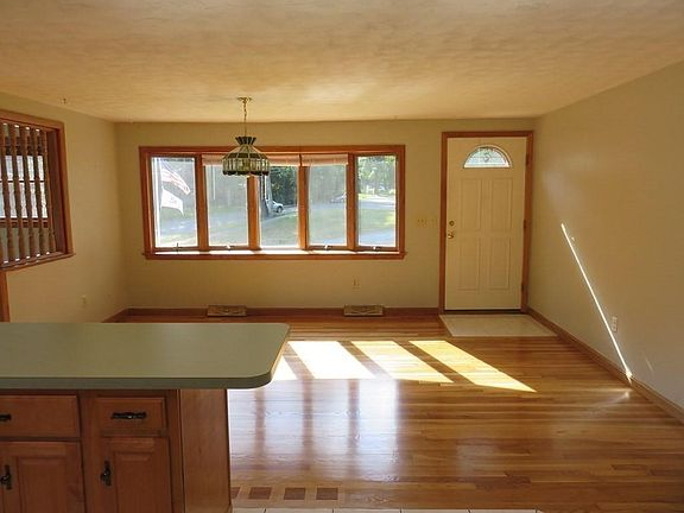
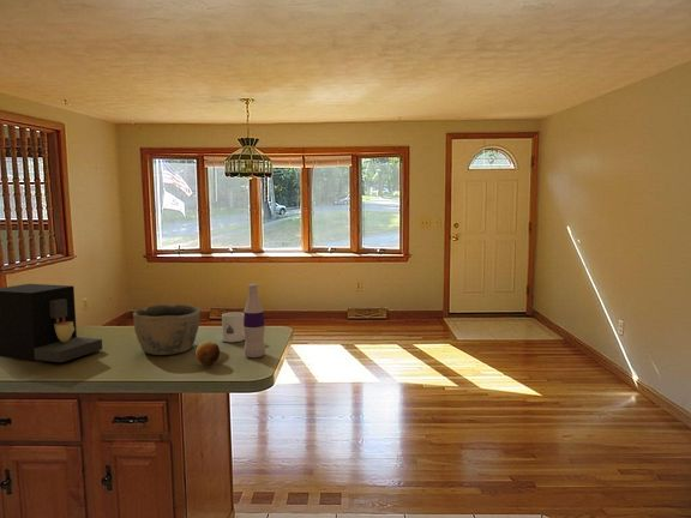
+ bottle [242,283,266,359]
+ coffee maker [0,283,103,363]
+ fruit [194,339,221,367]
+ mug [221,311,246,343]
+ bowl [132,303,202,356]
